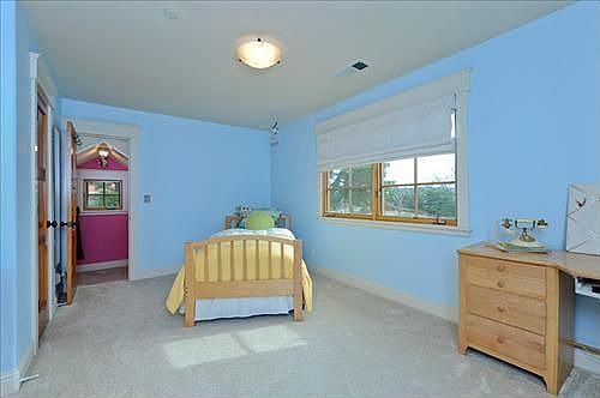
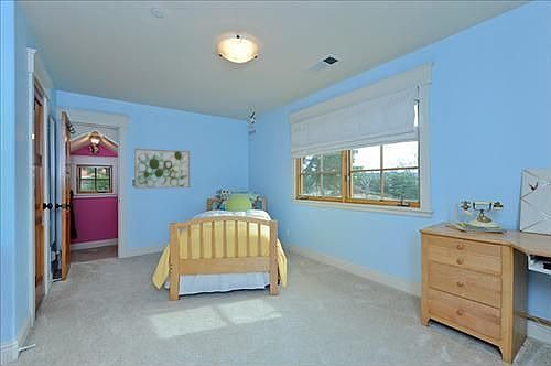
+ wall art [133,148,191,190]
